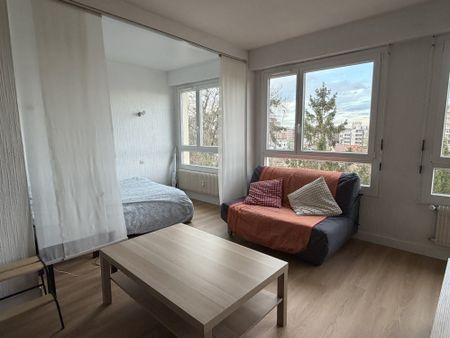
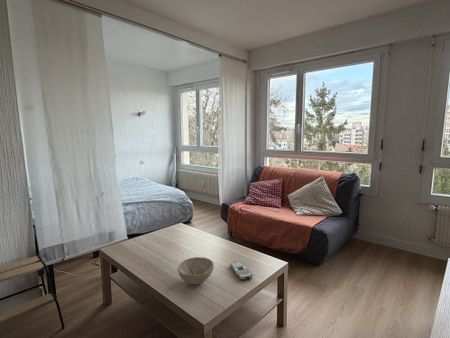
+ remote control [229,260,254,281]
+ bowl [177,256,215,286]
